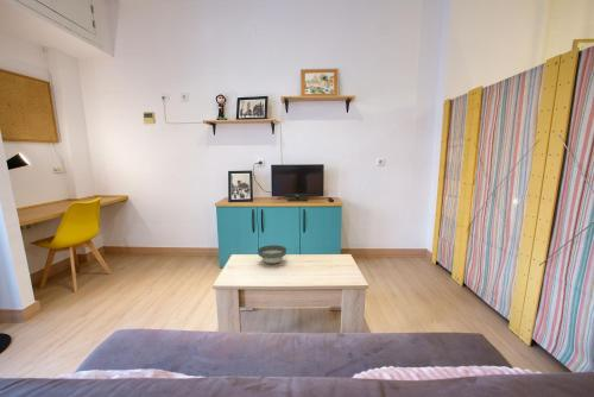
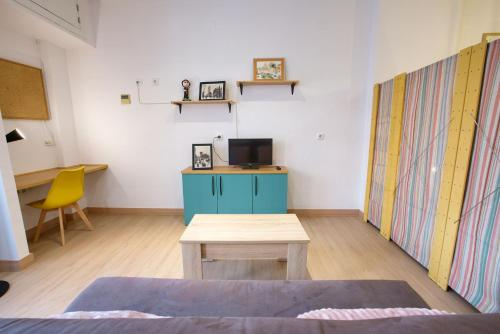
- bowl [258,244,287,265]
